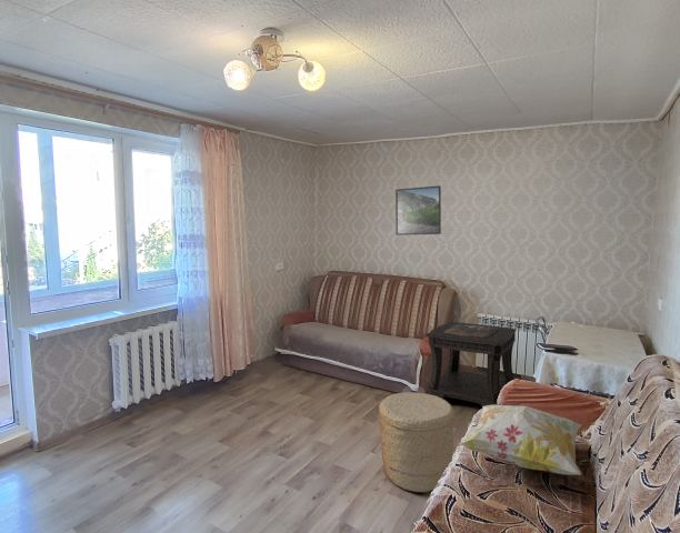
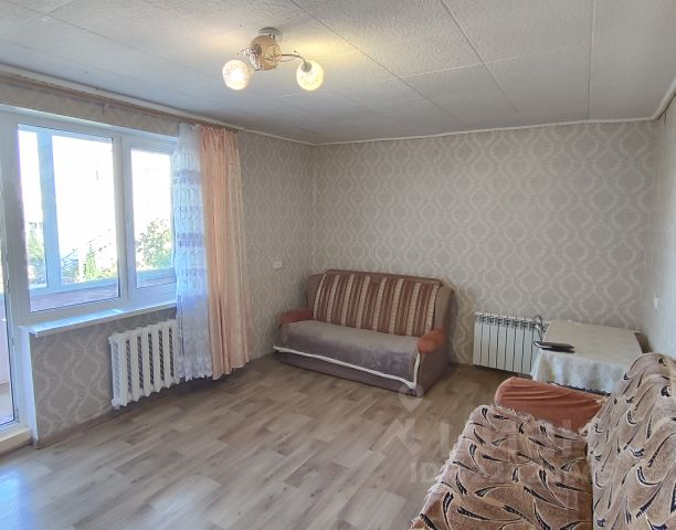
- side table [424,321,517,408]
- decorative pillow [458,404,582,476]
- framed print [394,184,442,237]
- woven basket [378,391,456,493]
